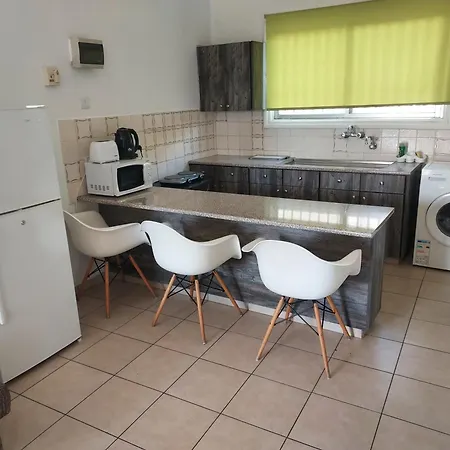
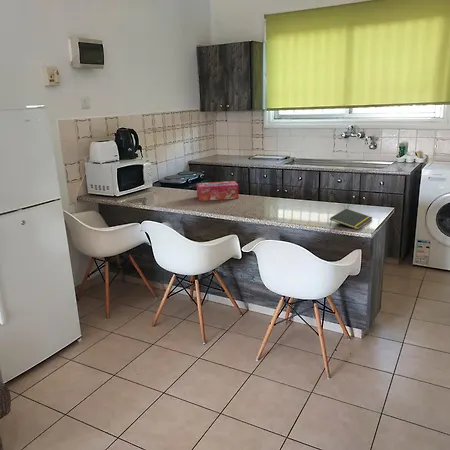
+ notepad [329,208,374,230]
+ tissue box [196,180,240,202]
